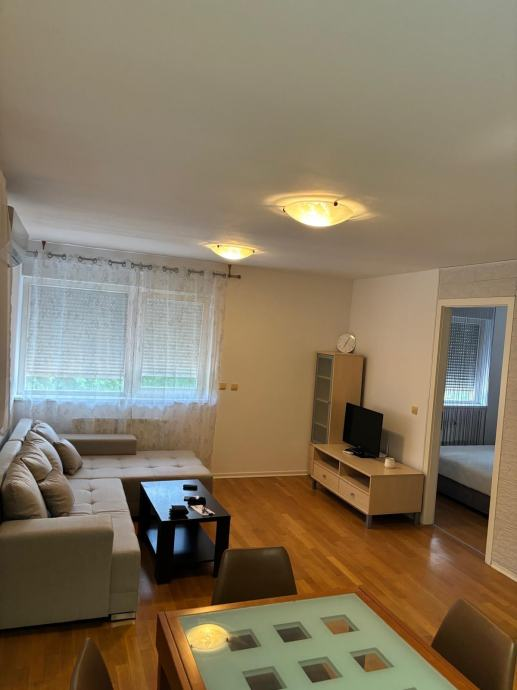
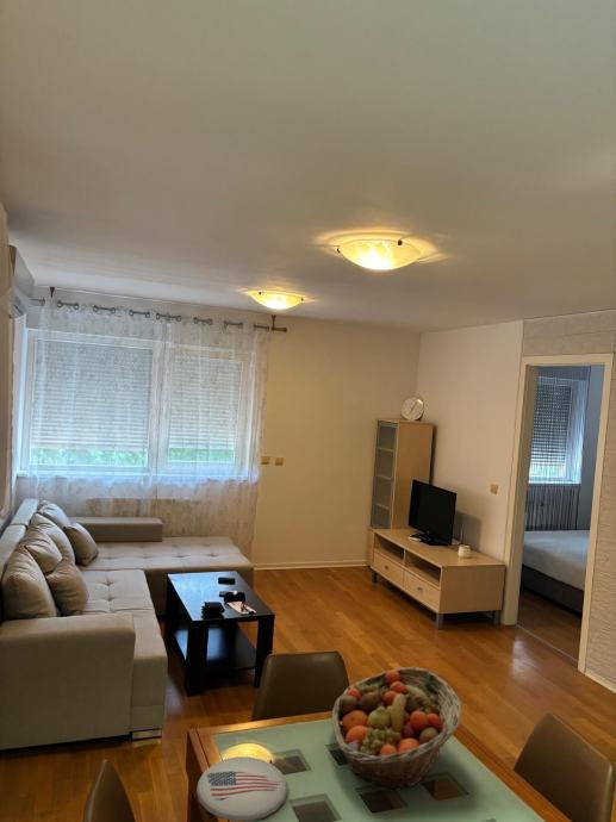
+ fruit basket [331,666,462,792]
+ plate [195,755,288,822]
